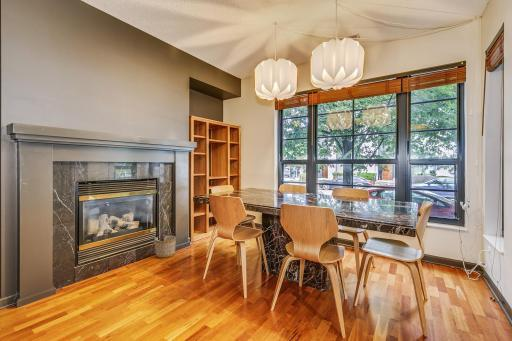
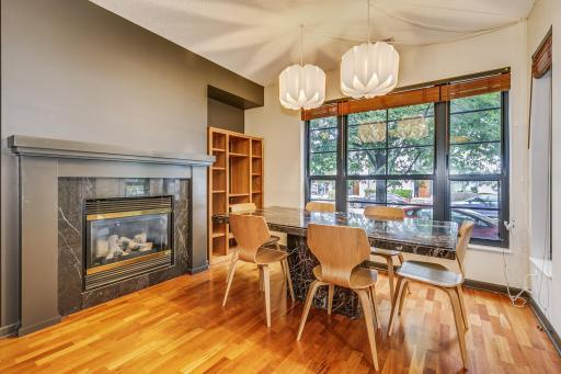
- planter [154,235,177,259]
